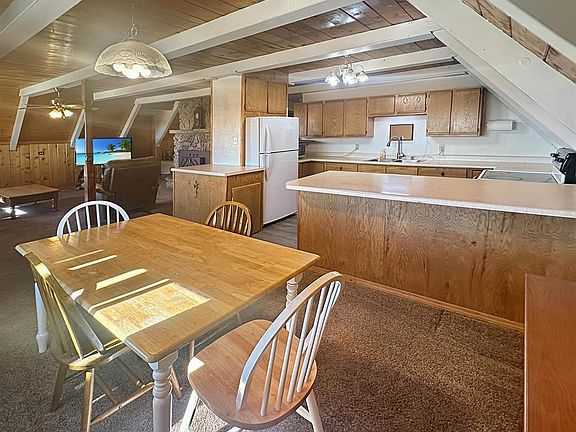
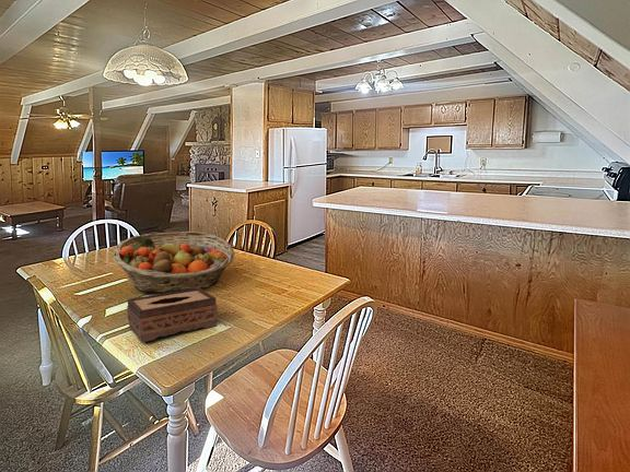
+ tissue box [126,288,219,343]
+ fruit basket [113,231,235,294]
